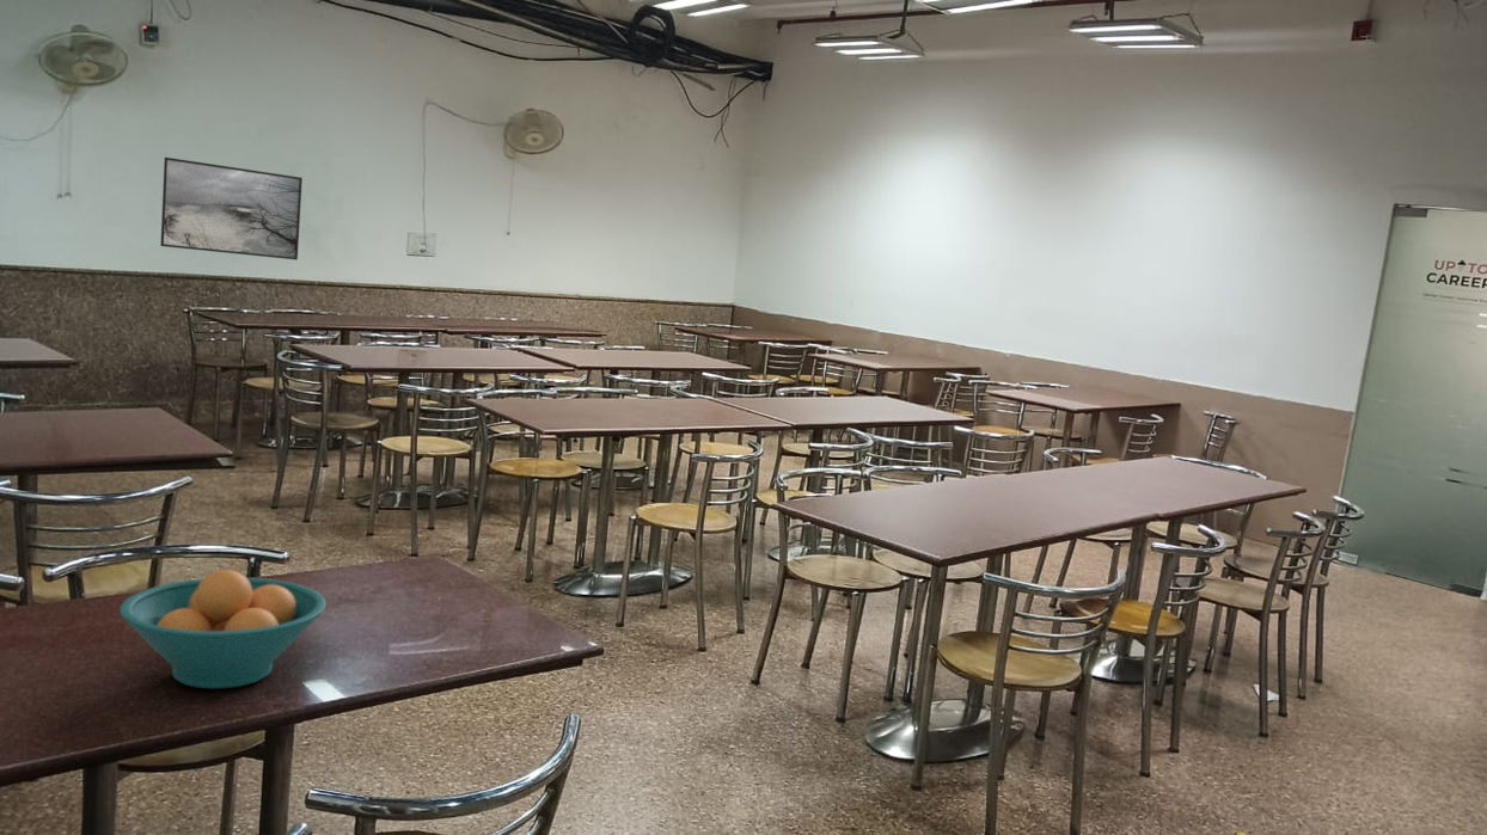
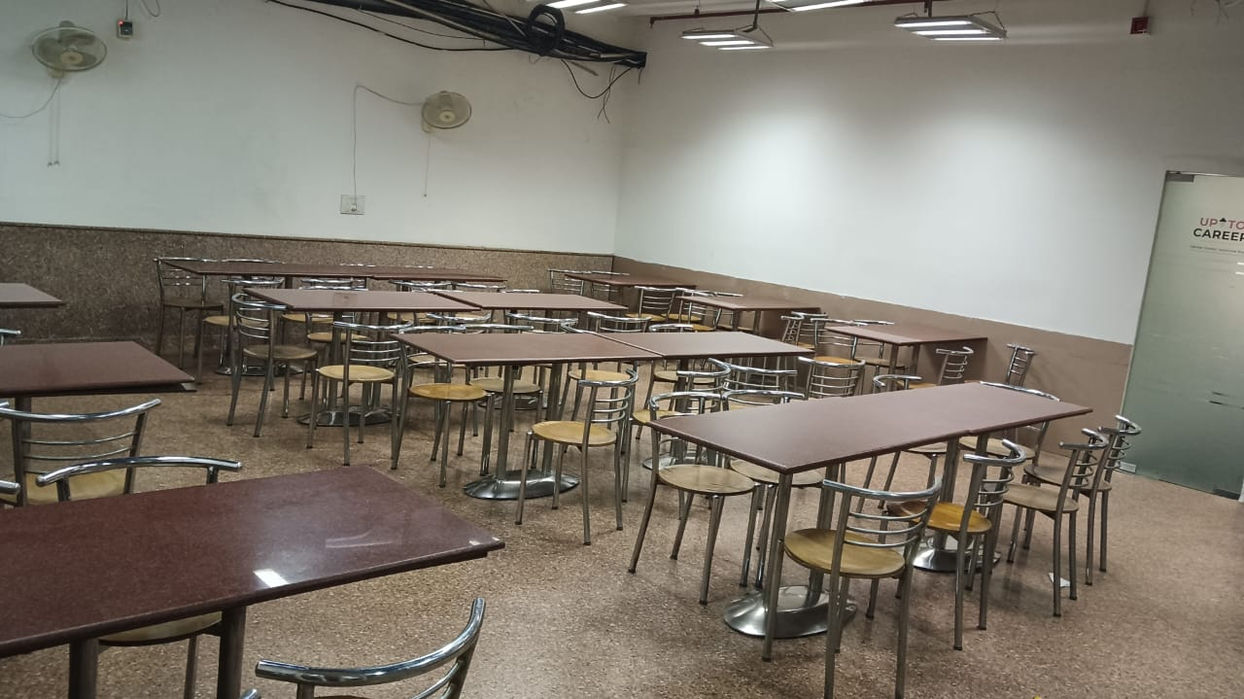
- fruit bowl [118,569,328,689]
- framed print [159,156,304,260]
